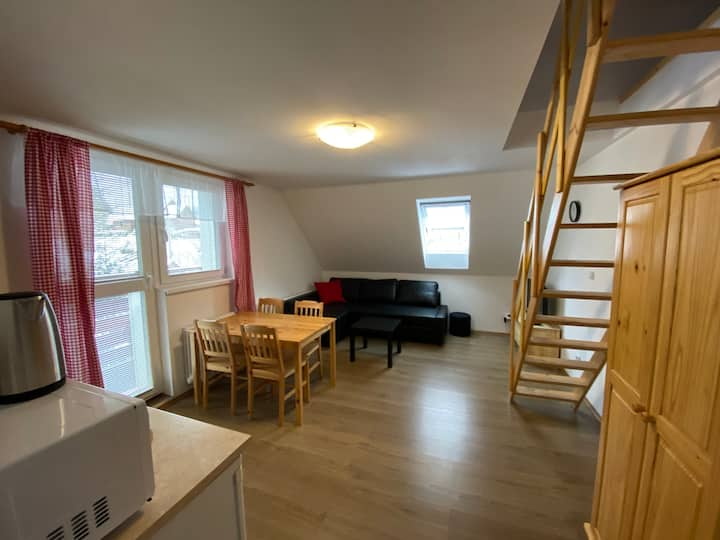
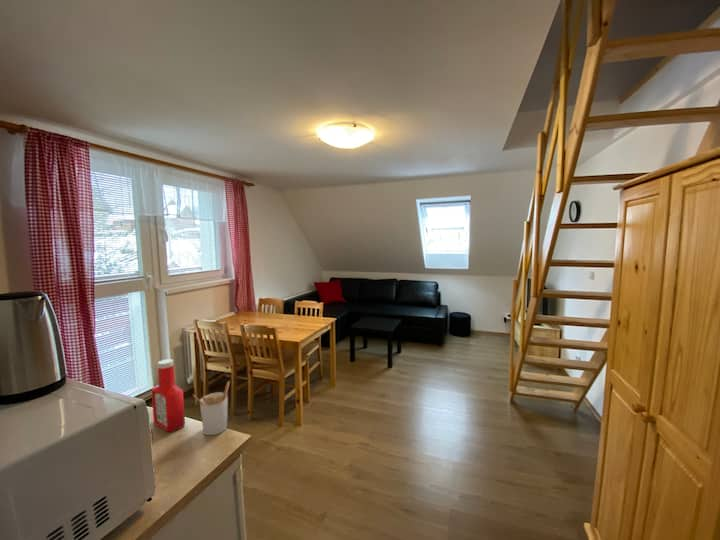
+ utensil holder [192,380,231,436]
+ soap bottle [151,358,186,433]
